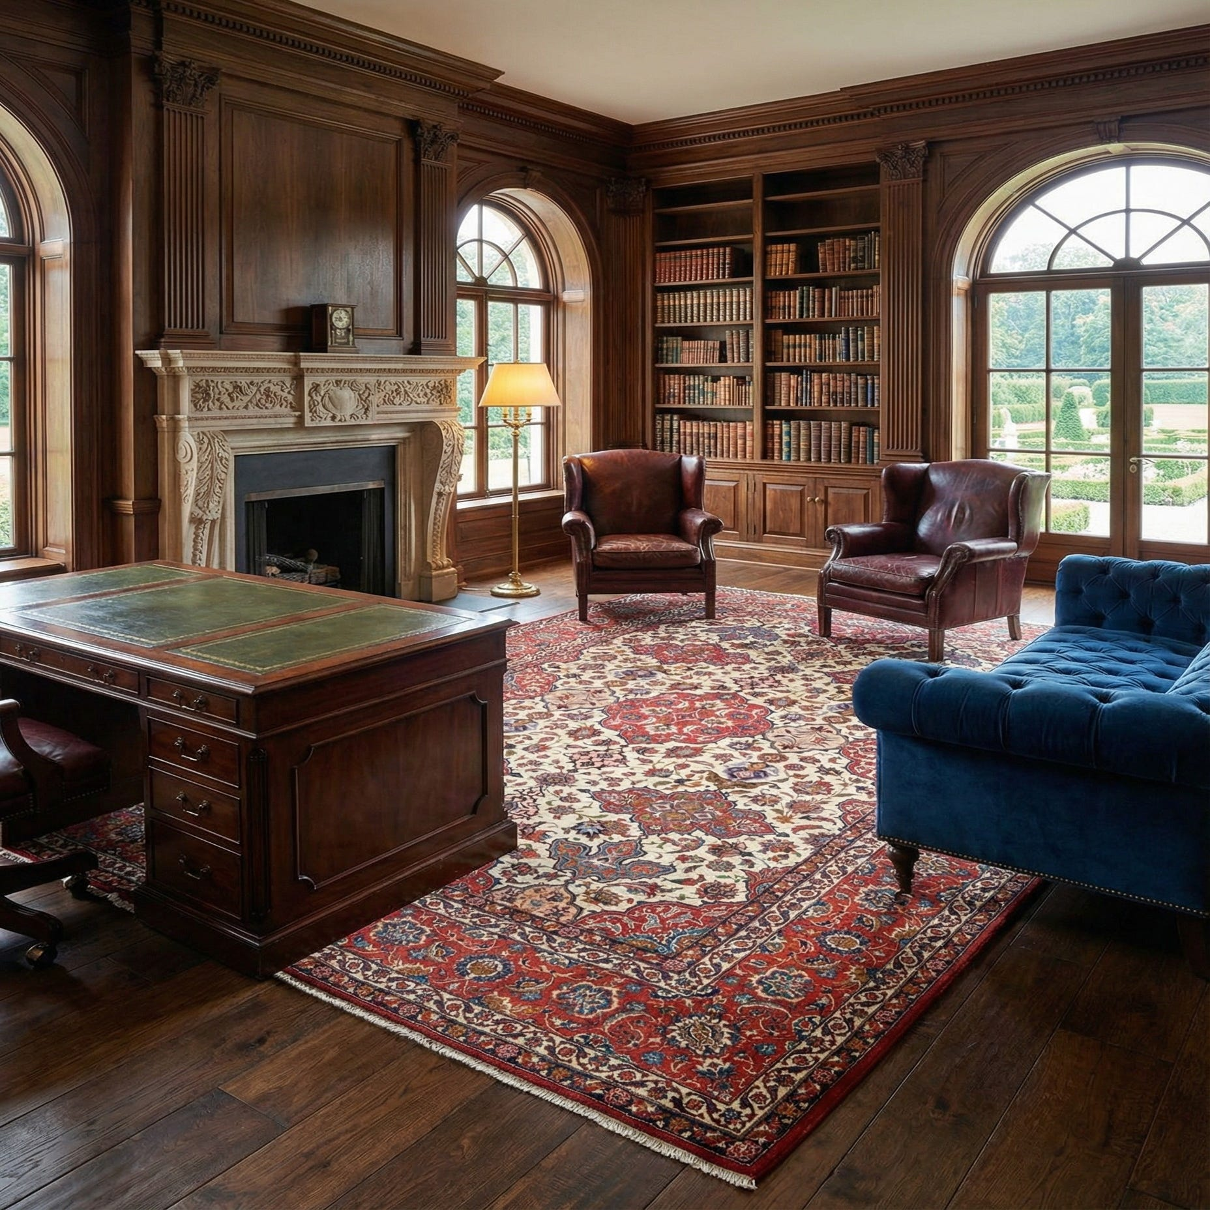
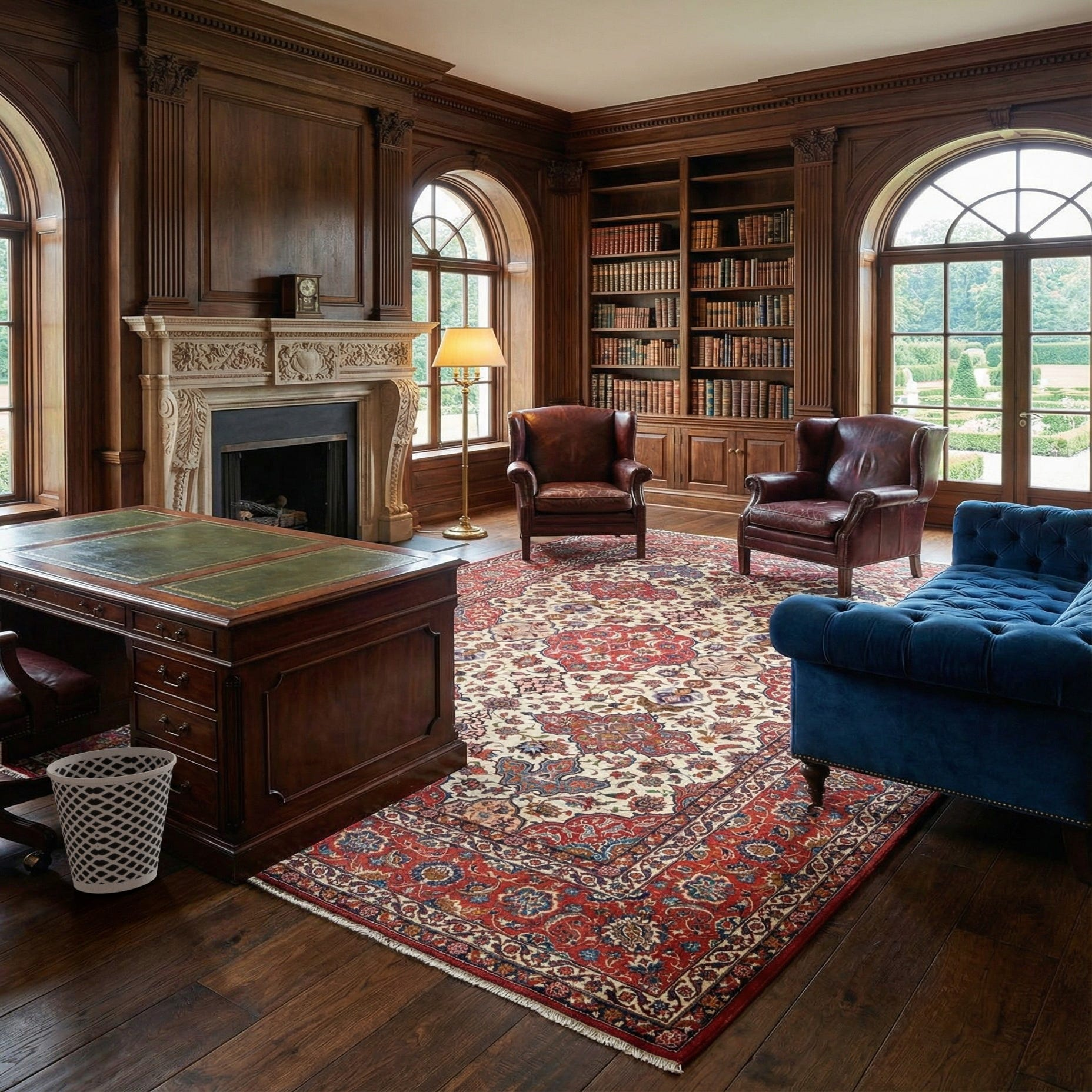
+ wastebasket [46,747,177,894]
